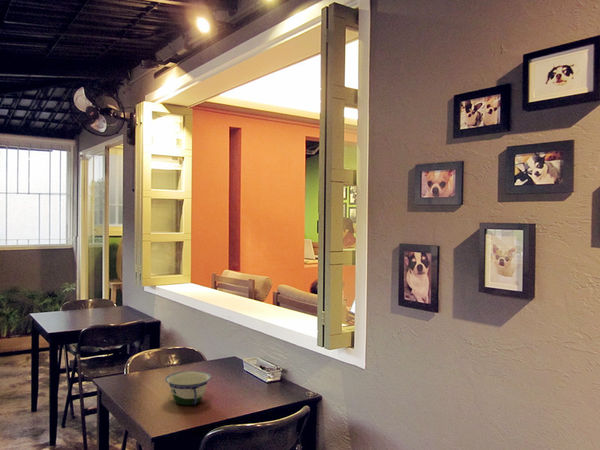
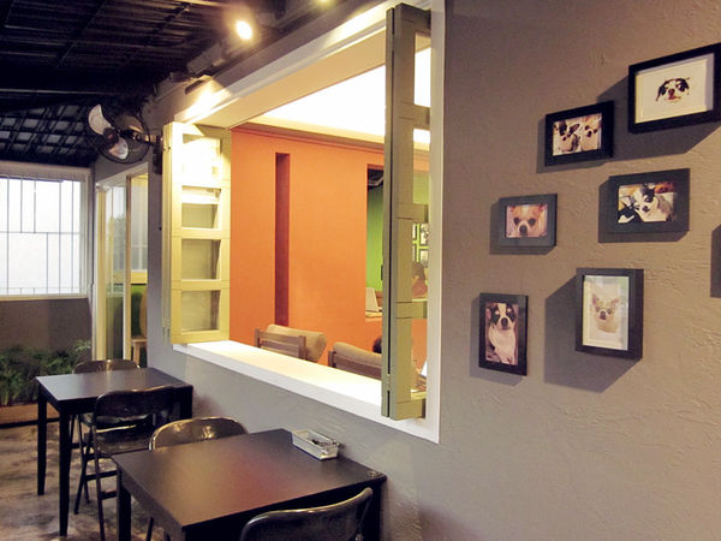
- bowl [164,370,212,406]
